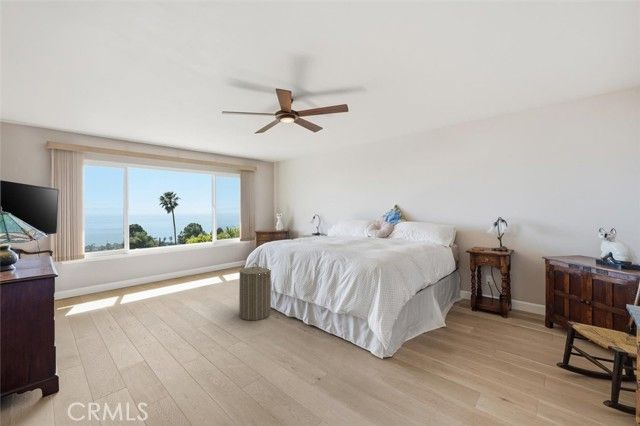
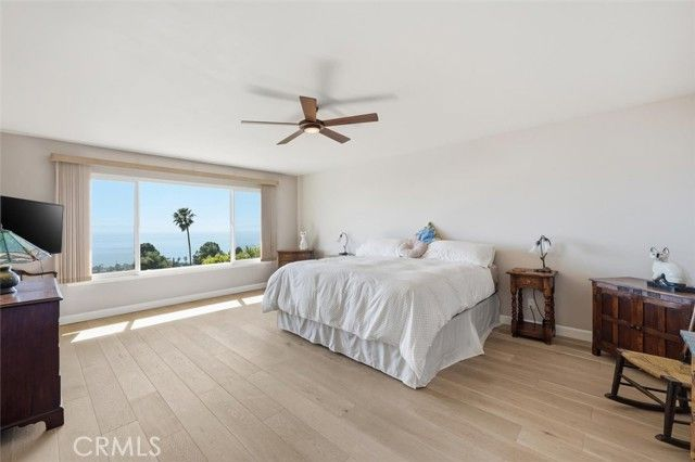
- laundry hamper [238,262,272,321]
